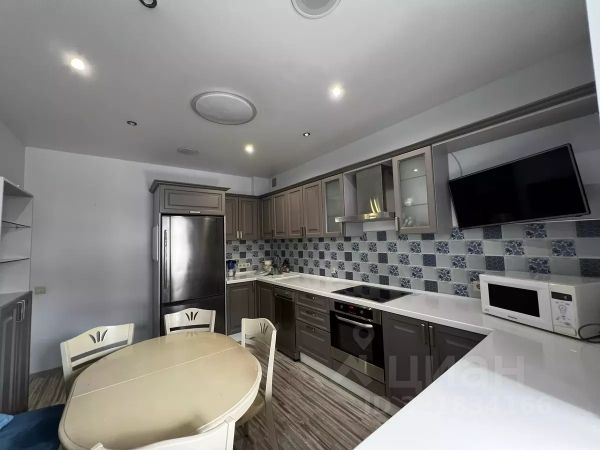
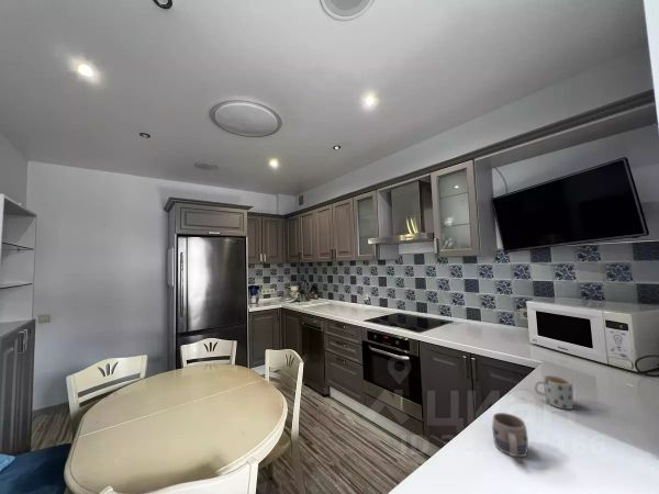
+ mug [533,374,576,411]
+ mug [491,412,529,458]
